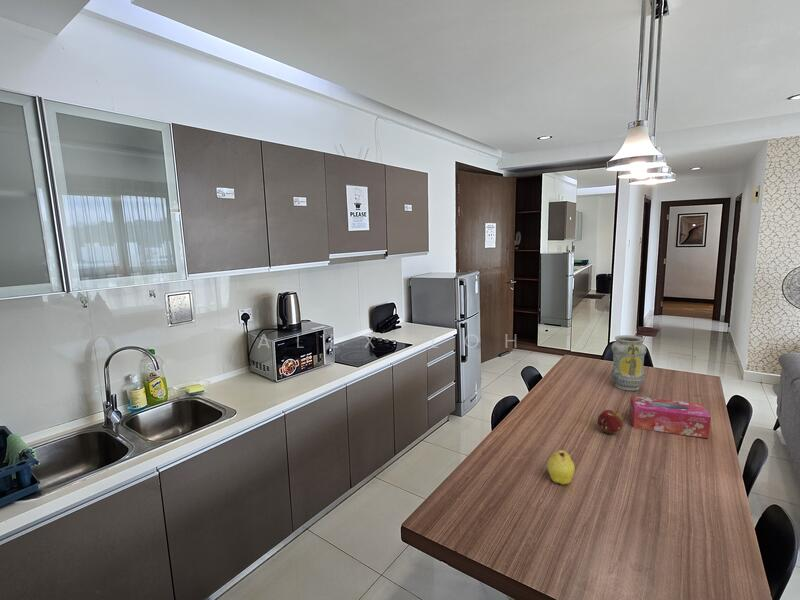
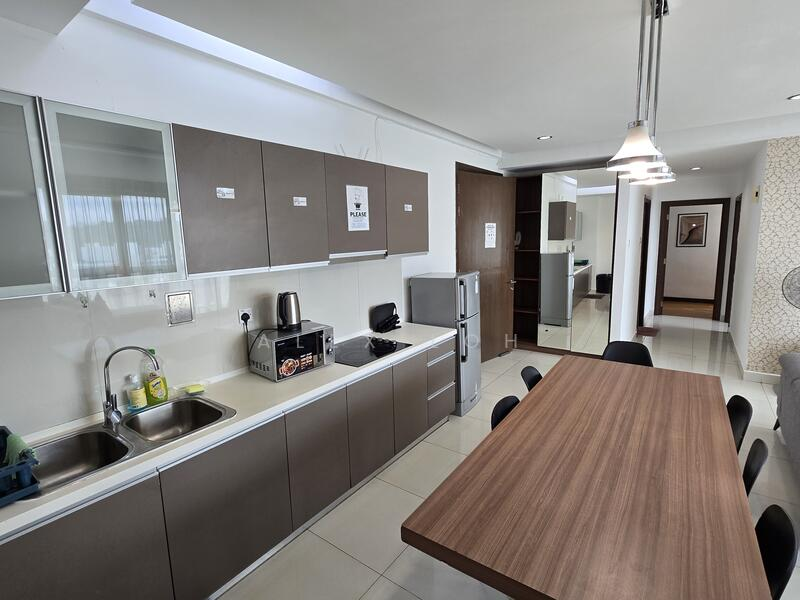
- fruit [596,409,624,435]
- fruit [546,449,576,485]
- tissue box [629,395,711,439]
- vase [610,334,648,392]
